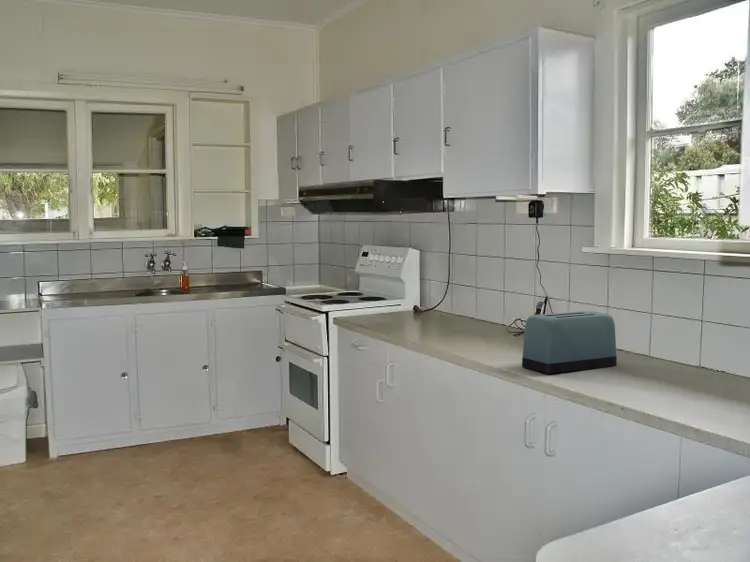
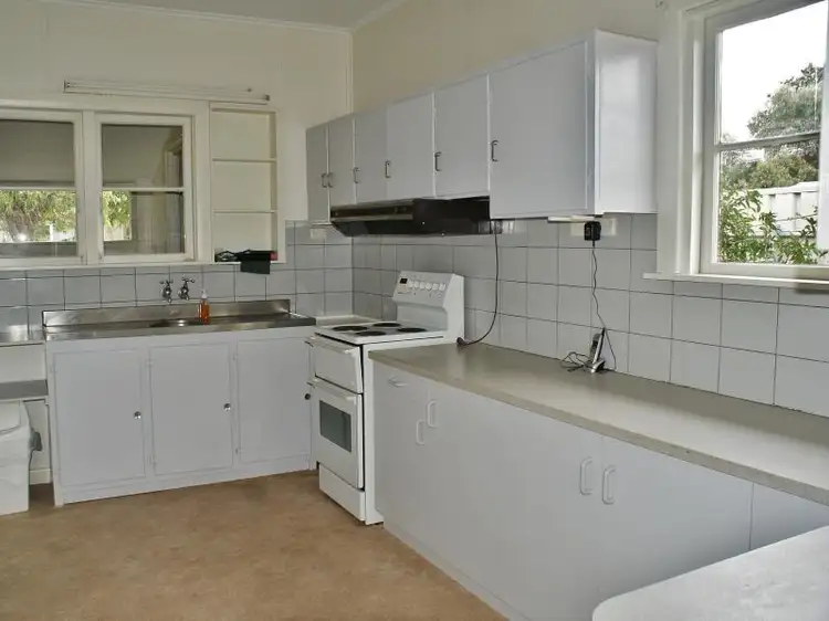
- toaster [521,310,618,375]
